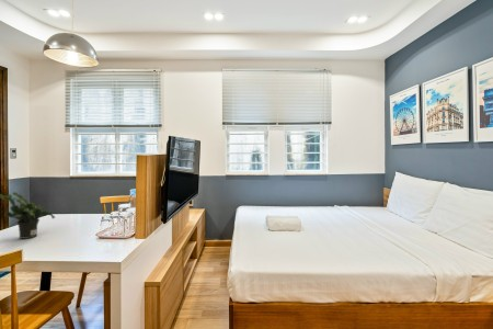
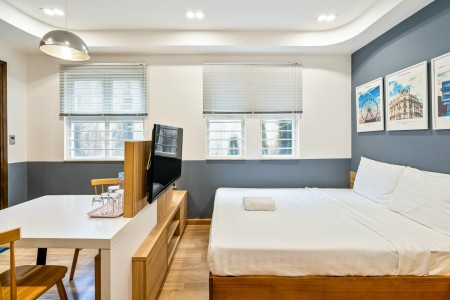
- potted plant [0,191,56,240]
